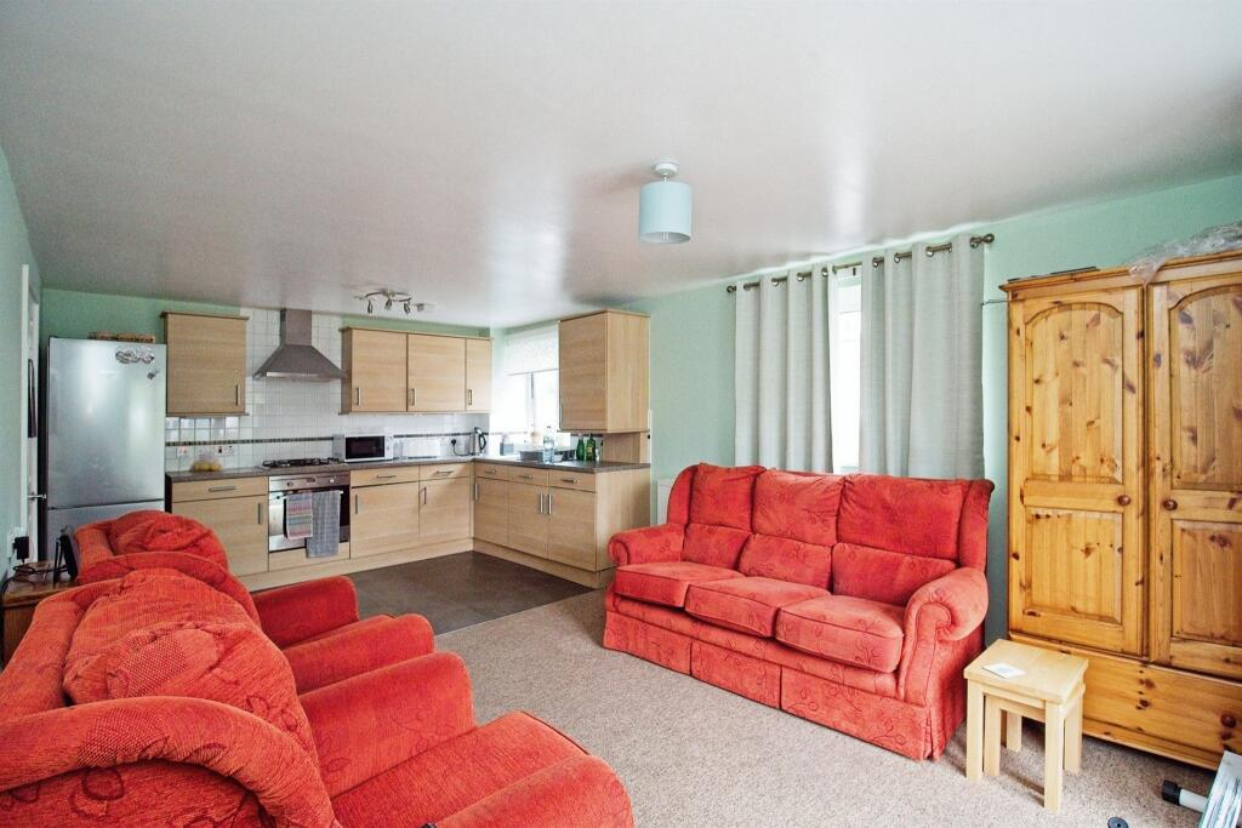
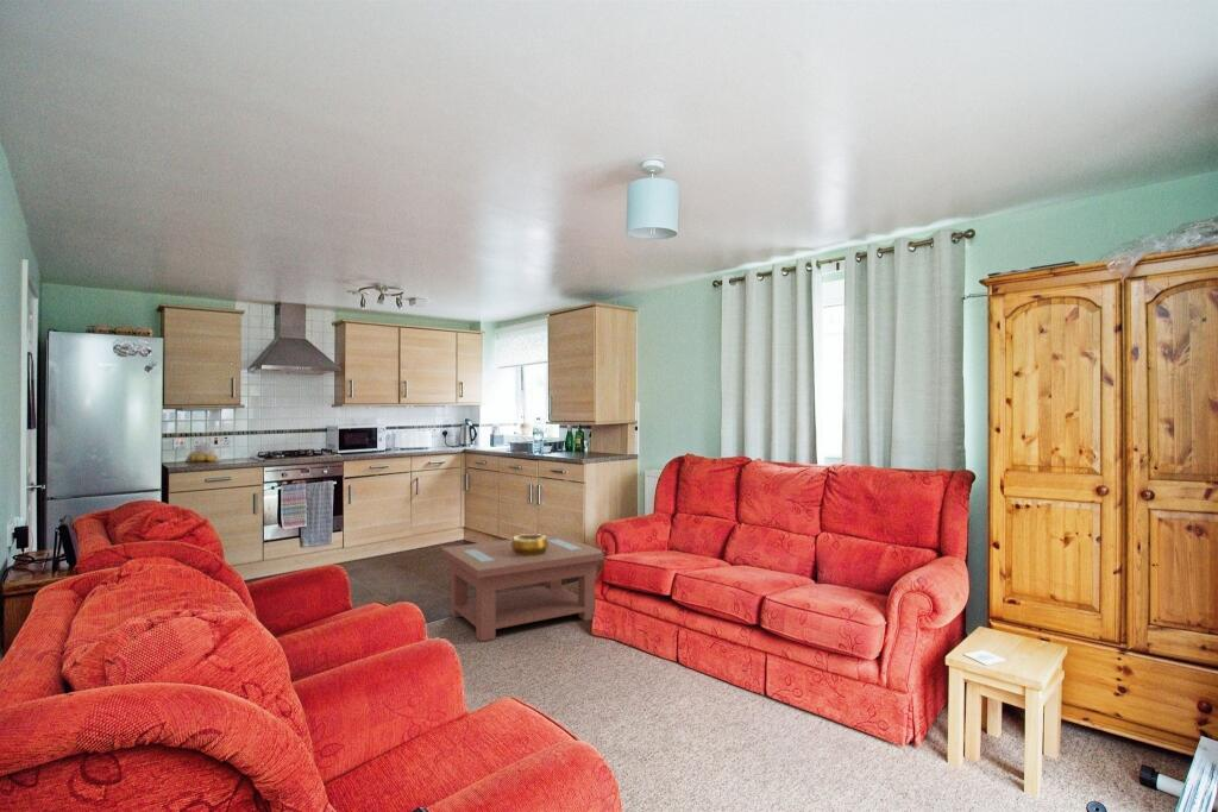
+ decorative bowl [510,533,548,556]
+ coffee table [440,533,605,643]
